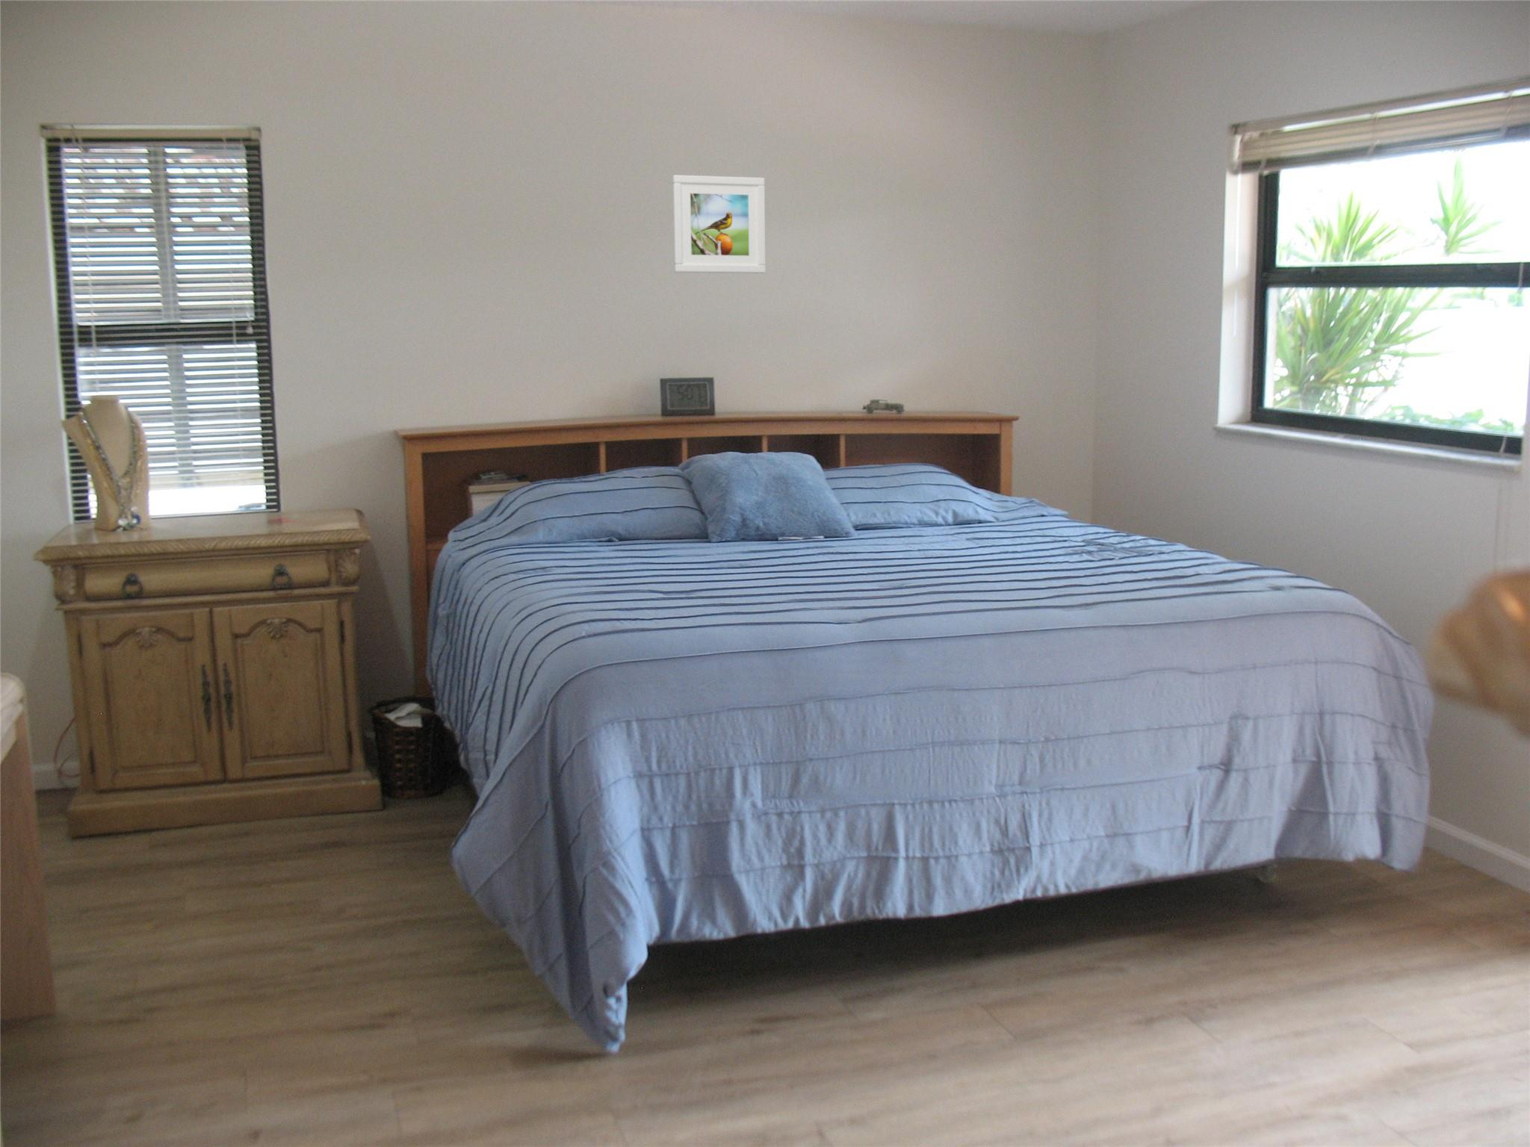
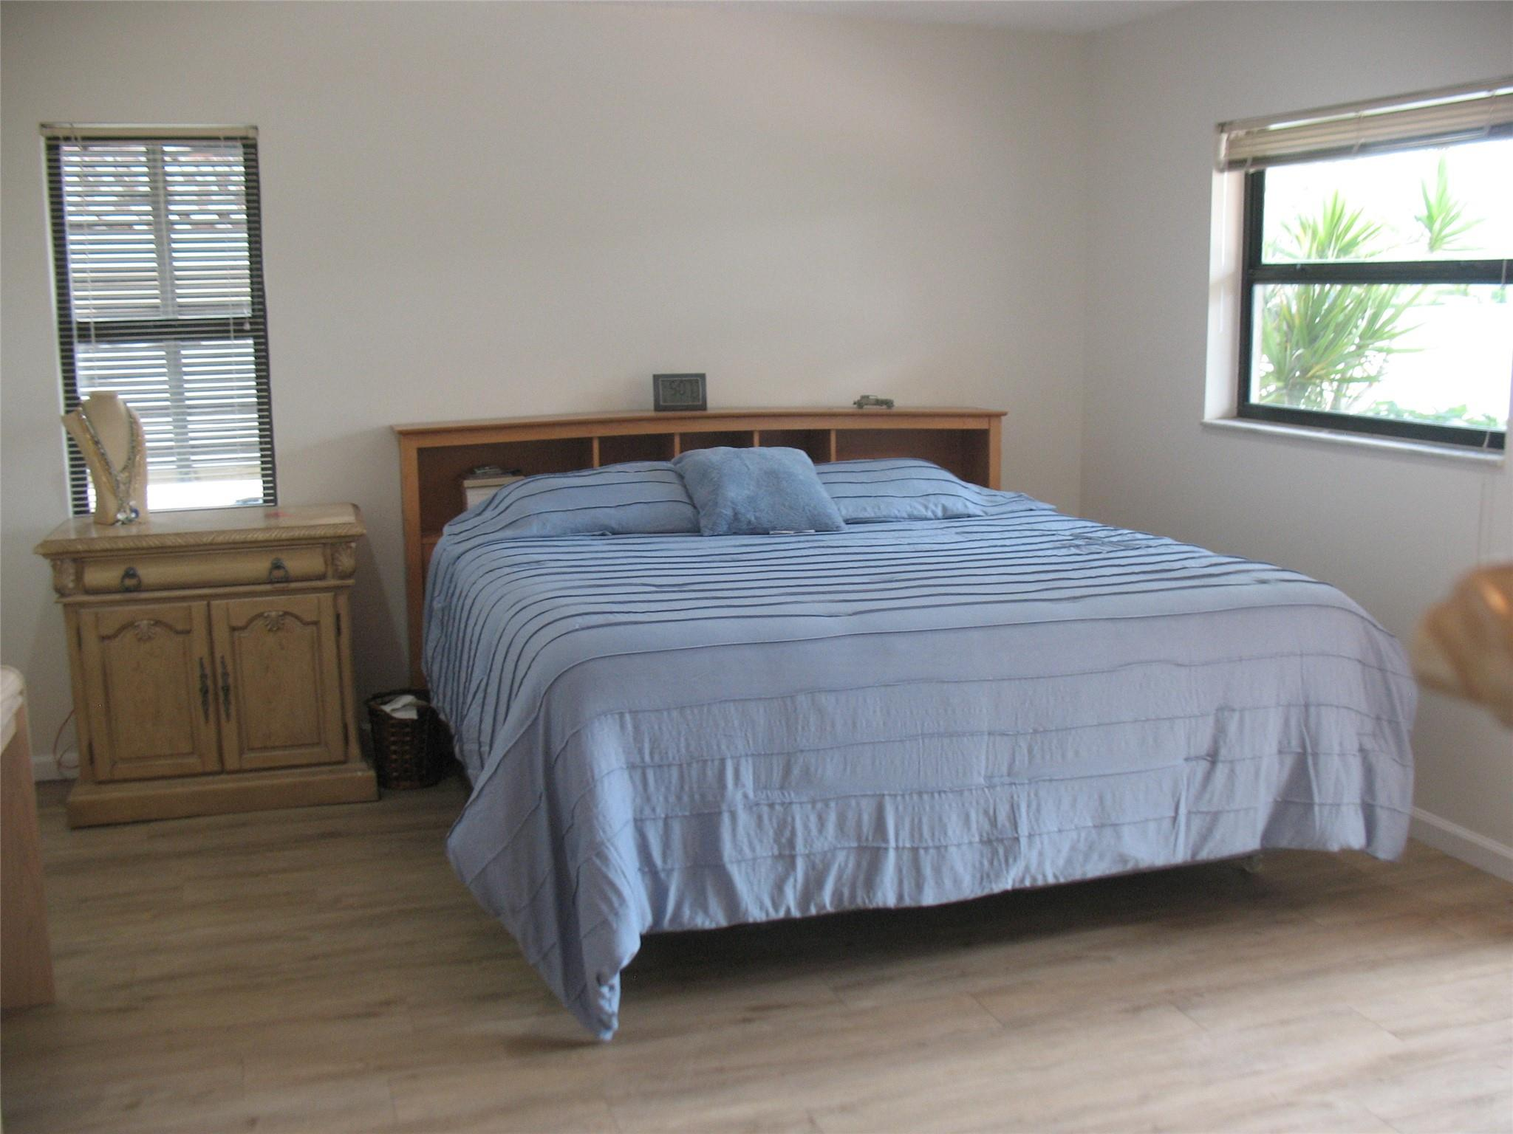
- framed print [671,173,766,273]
